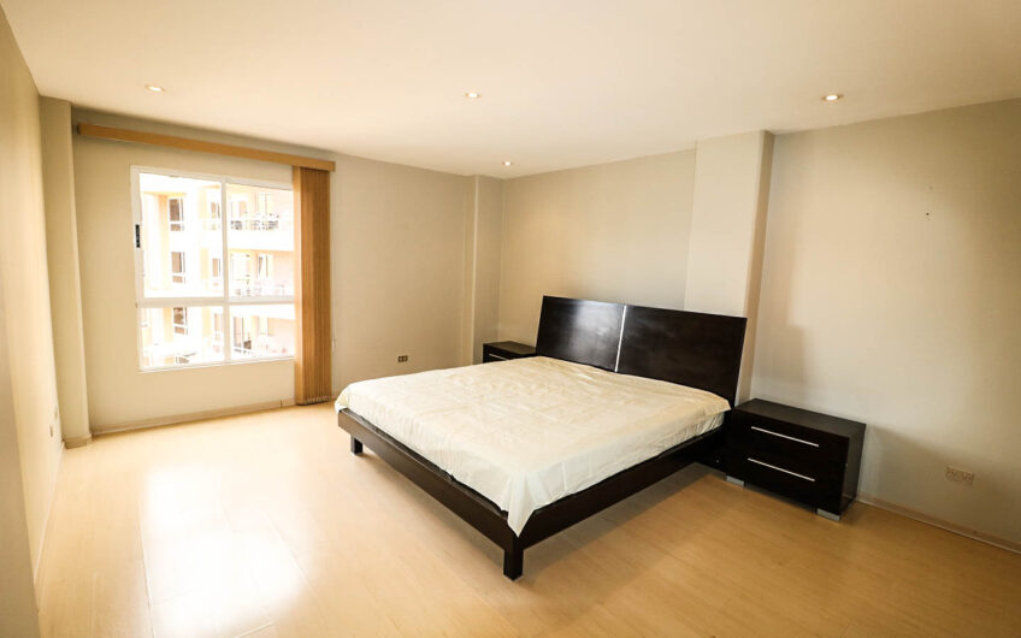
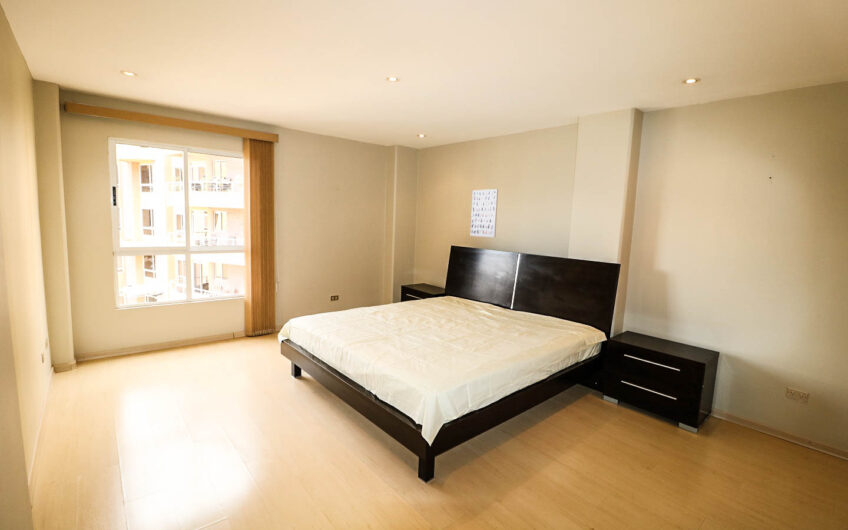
+ wall art [470,188,499,238]
